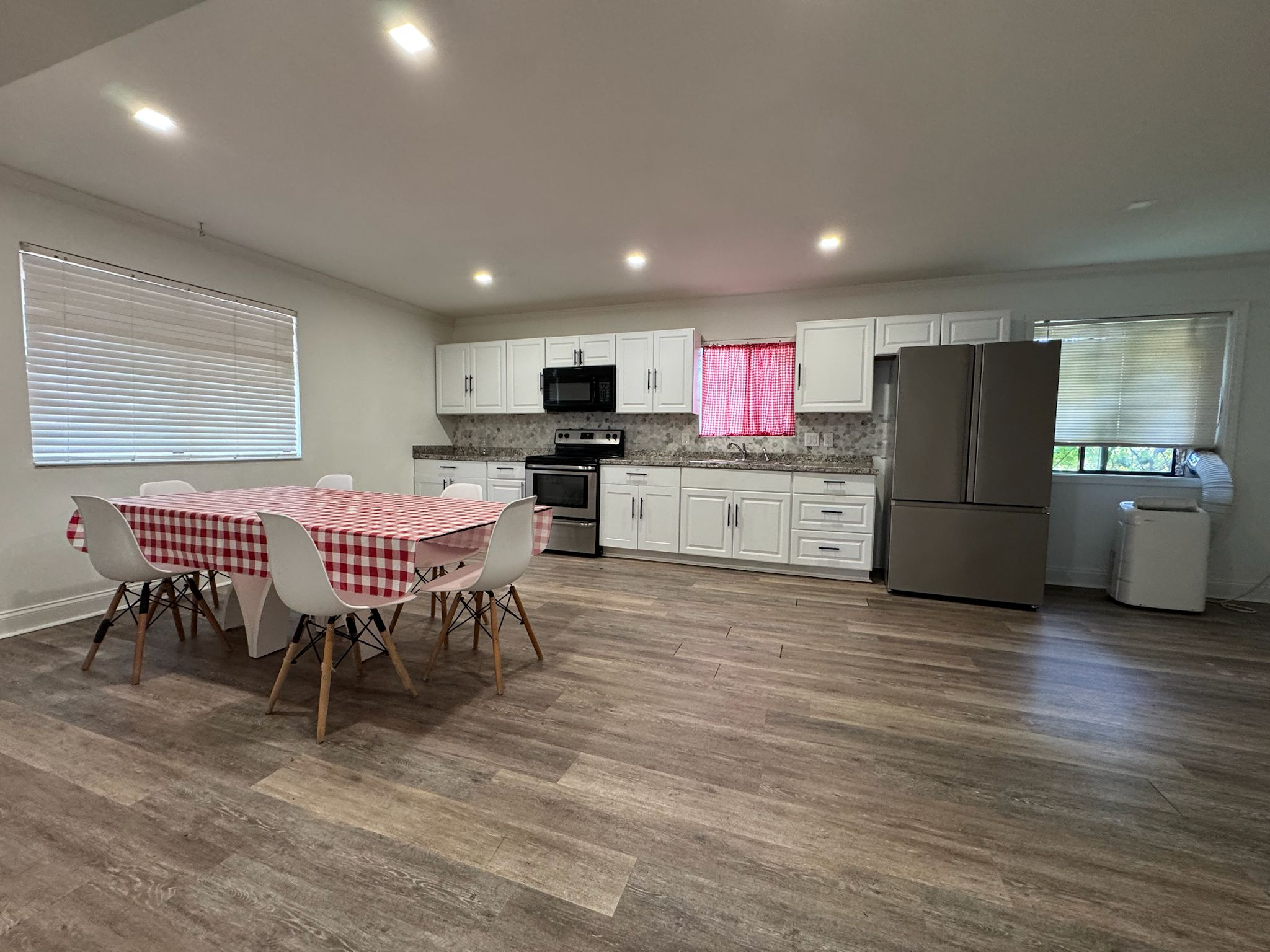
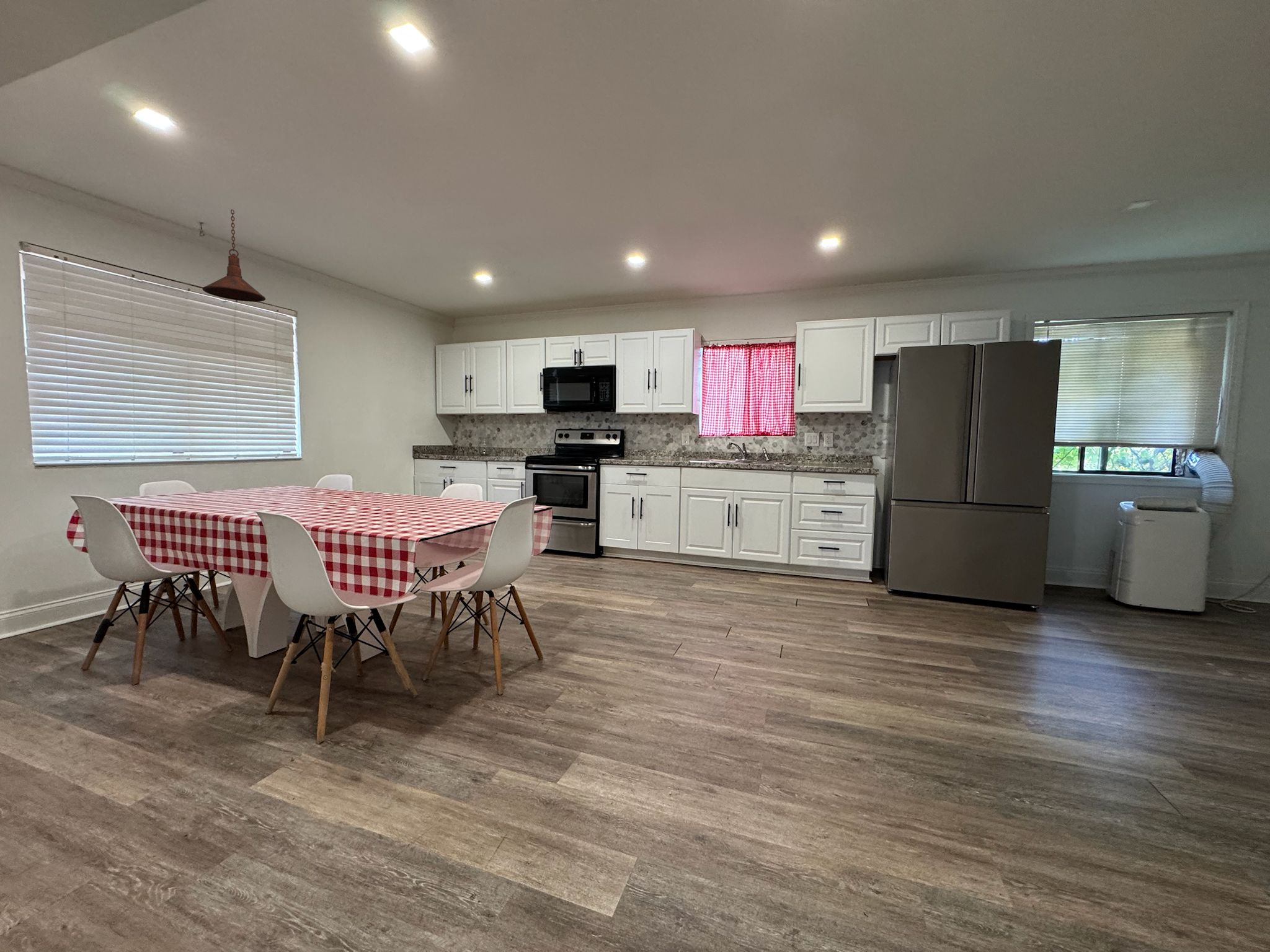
+ pendant light [202,209,266,302]
